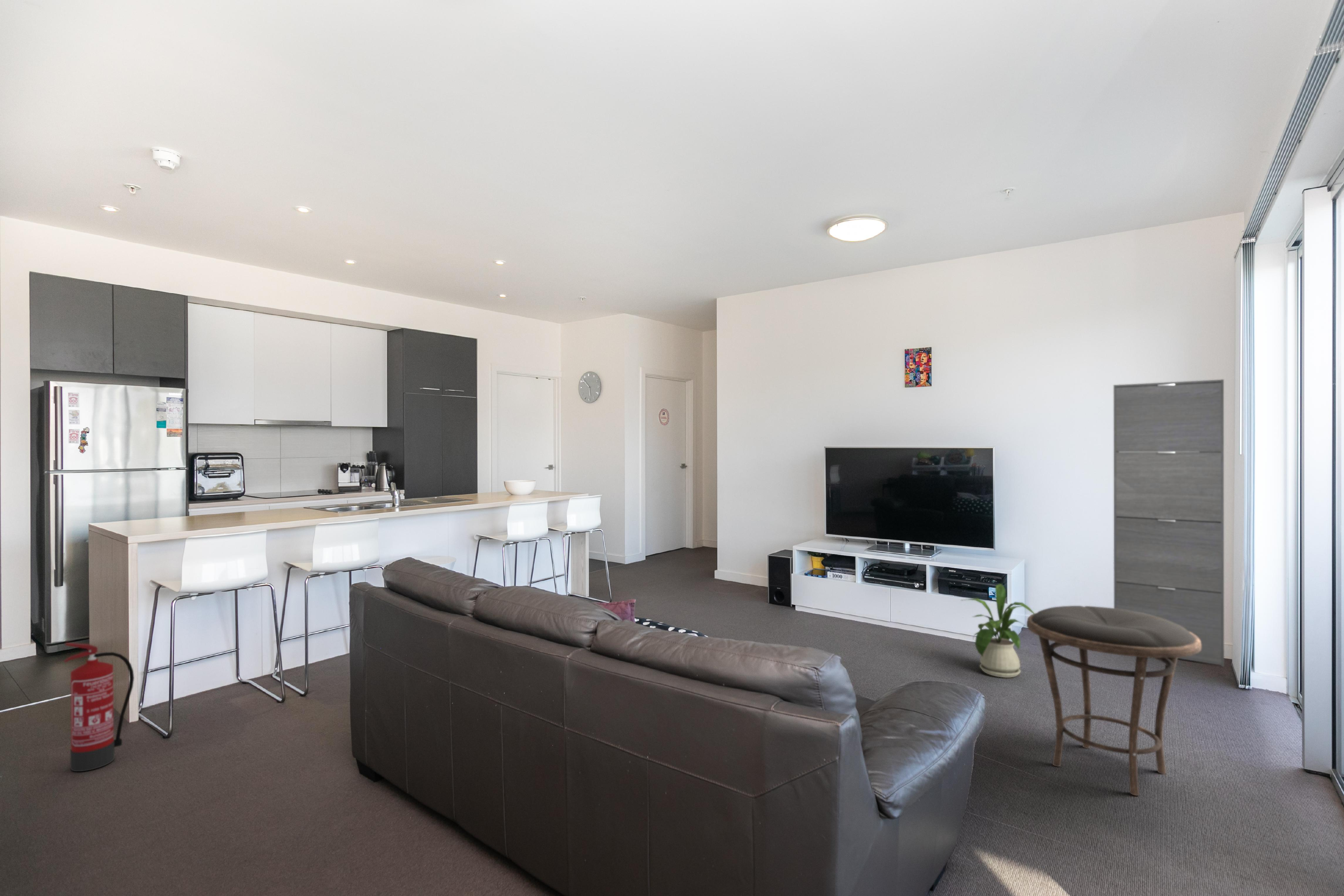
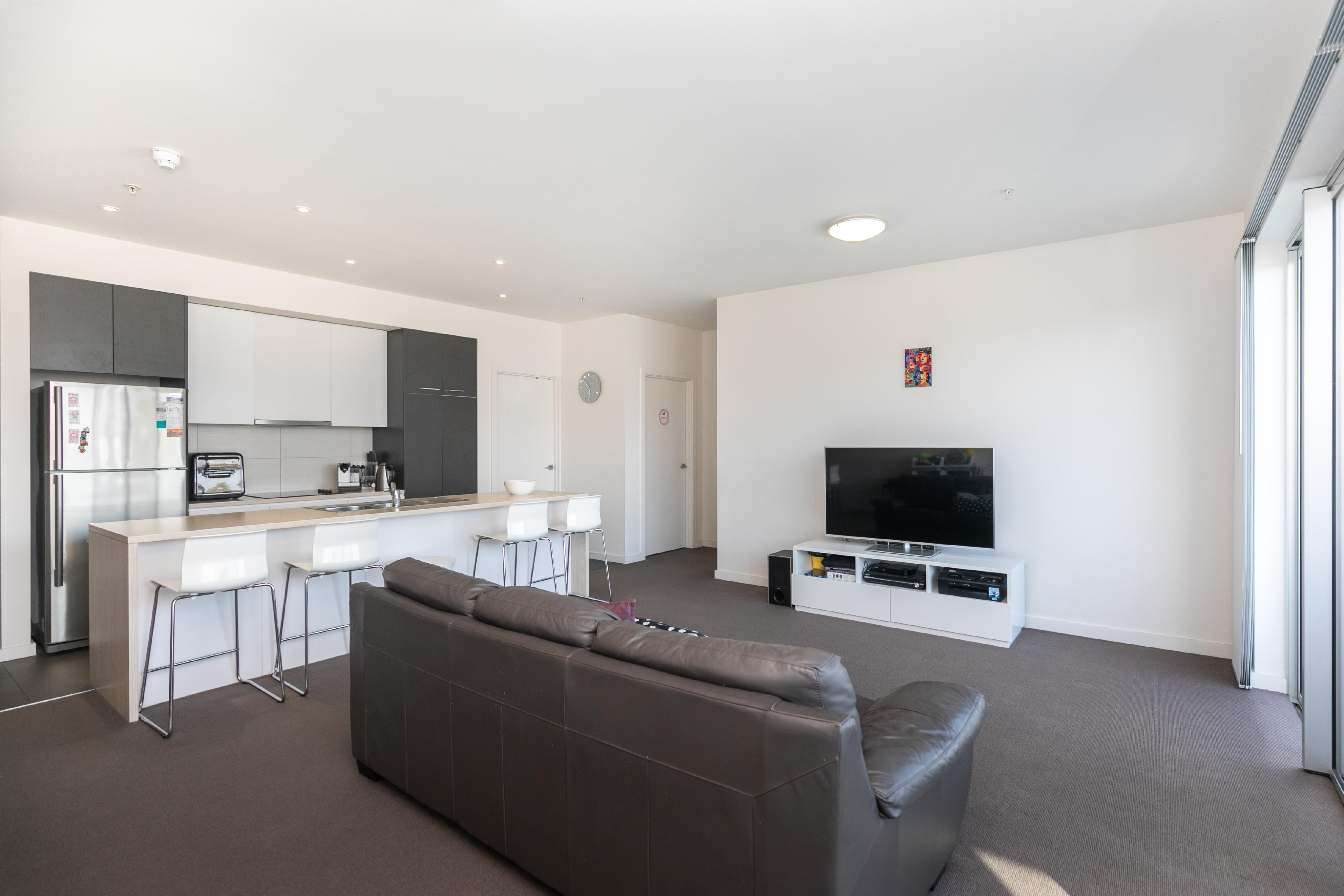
- side table [1026,605,1201,796]
- house plant [960,583,1035,678]
- cabinet [1113,379,1225,667]
- fire extinguisher [64,642,135,772]
